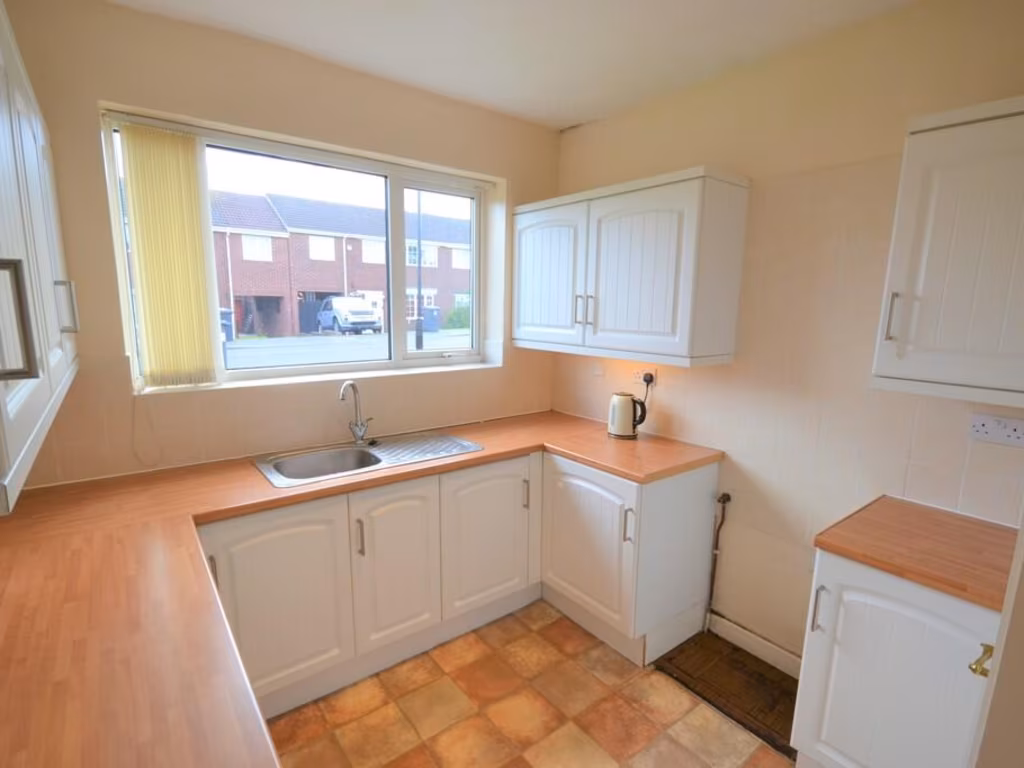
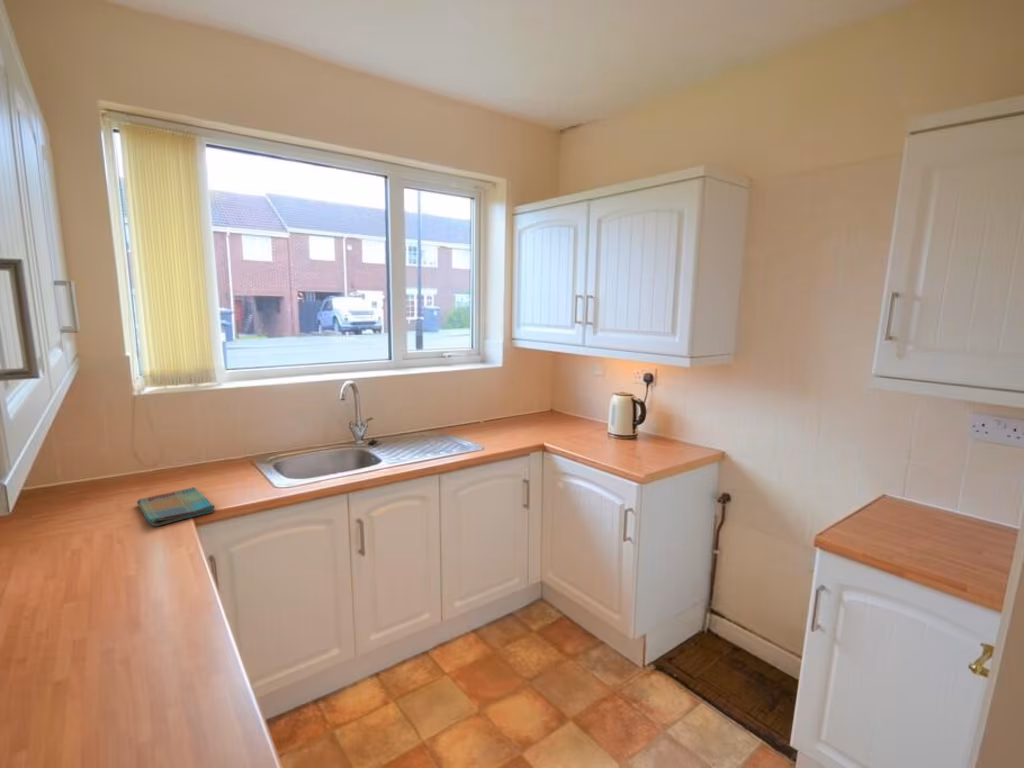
+ dish towel [136,486,217,527]
